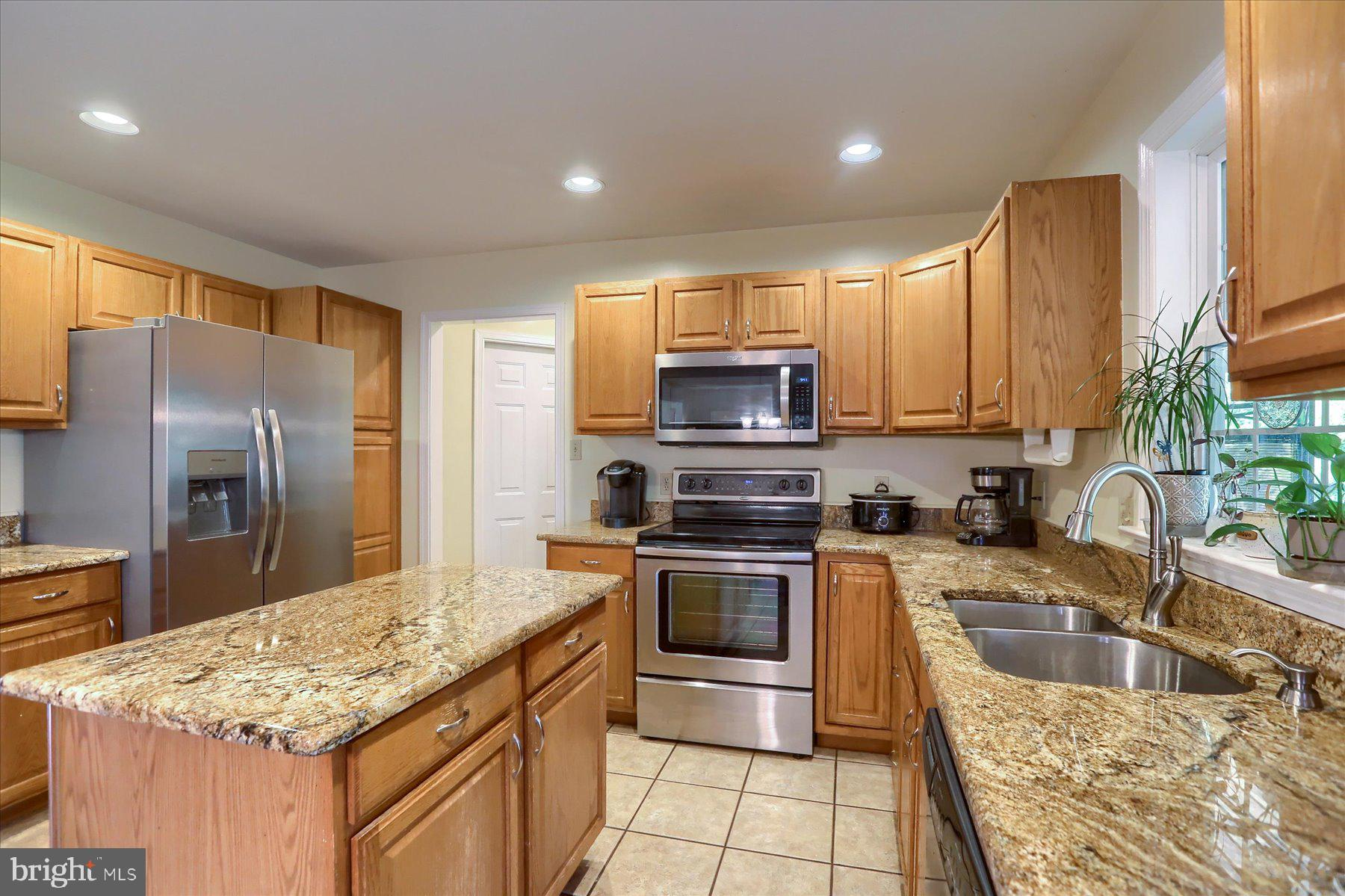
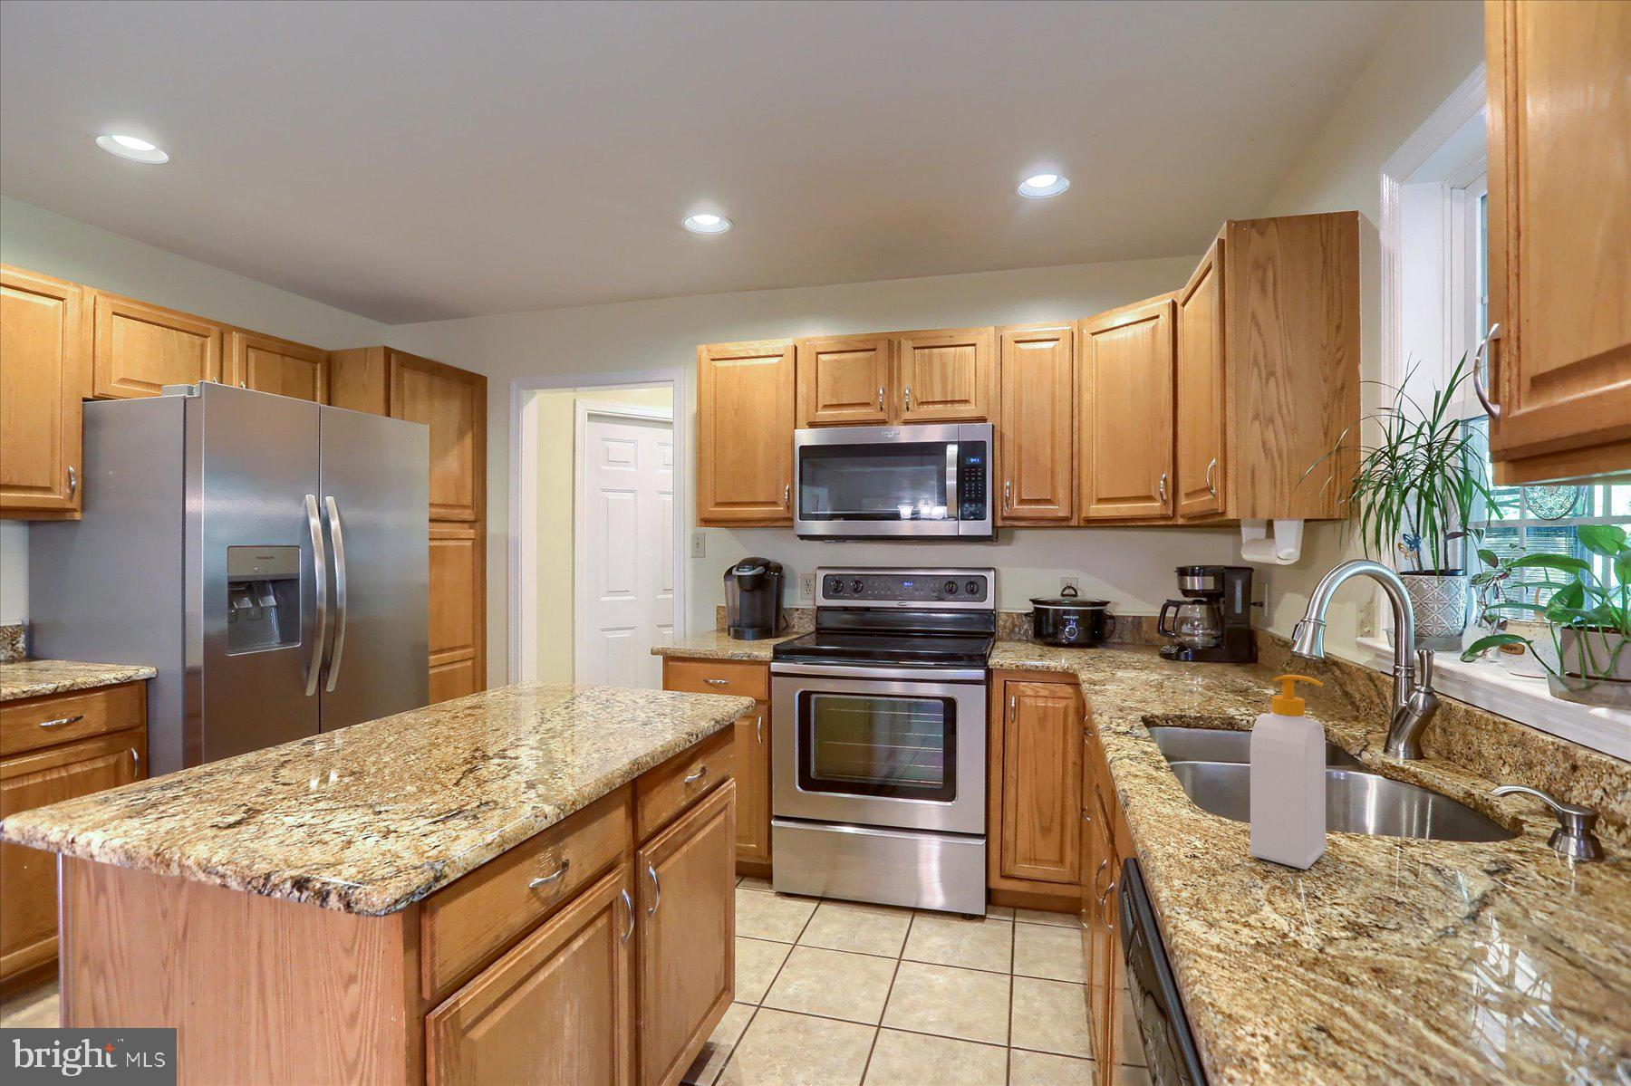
+ soap bottle [1249,674,1327,870]
